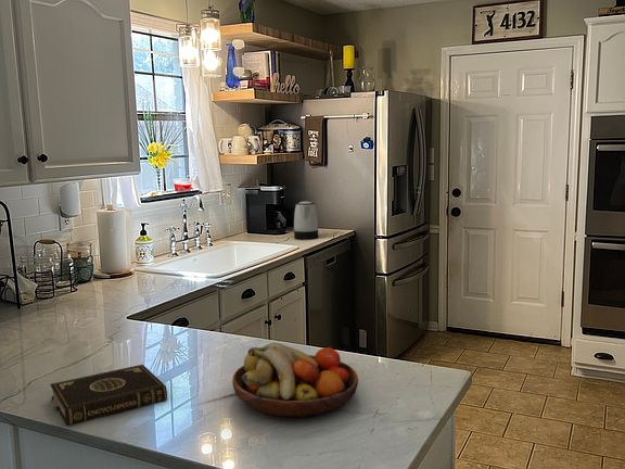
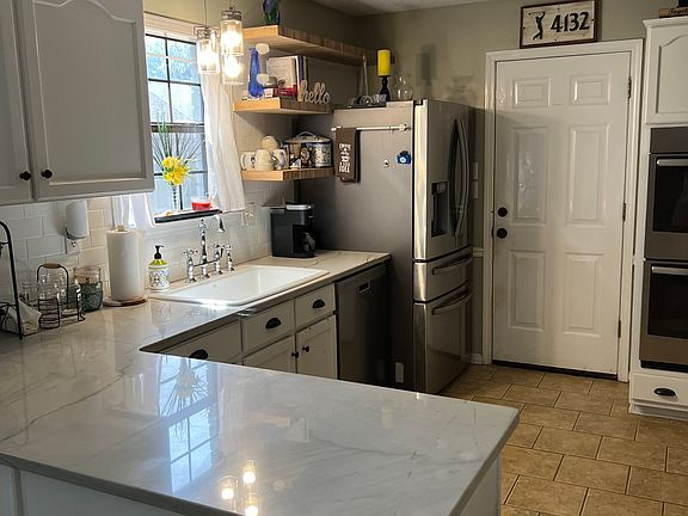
- book [50,364,168,427]
- fruit bowl [231,342,359,419]
- kettle [293,201,319,240]
